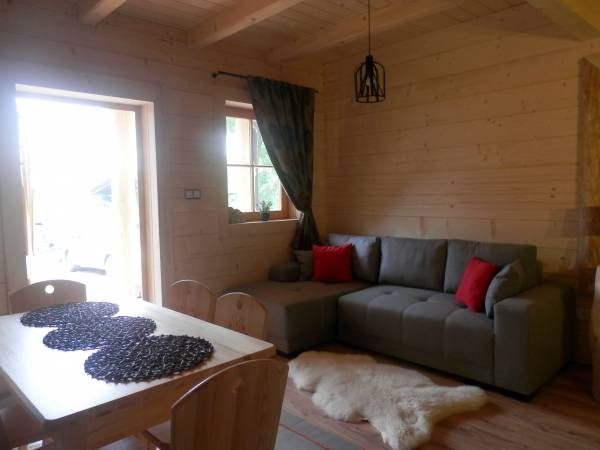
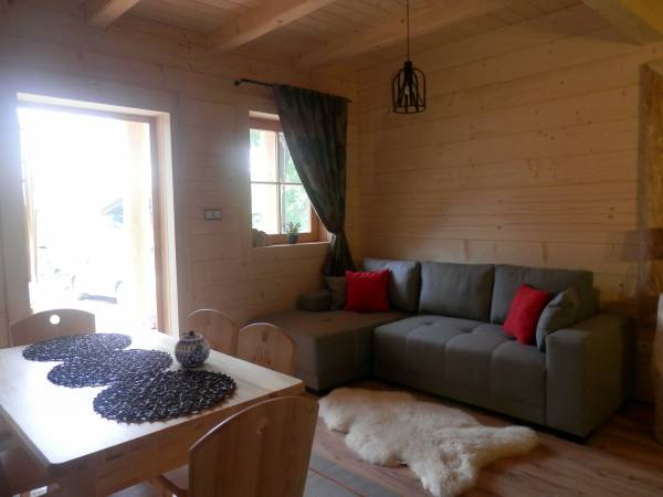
+ teapot [173,329,211,368]
